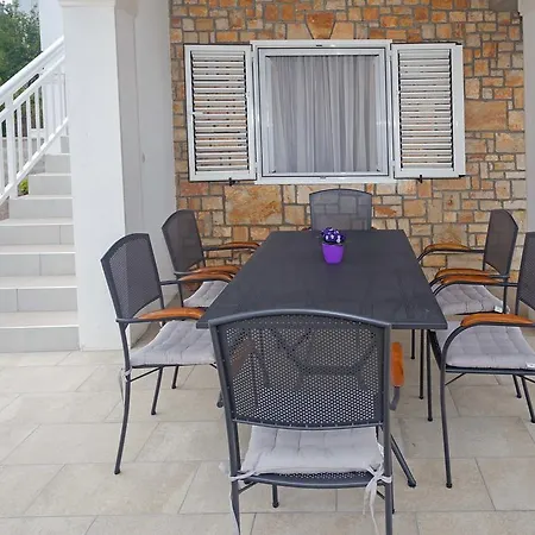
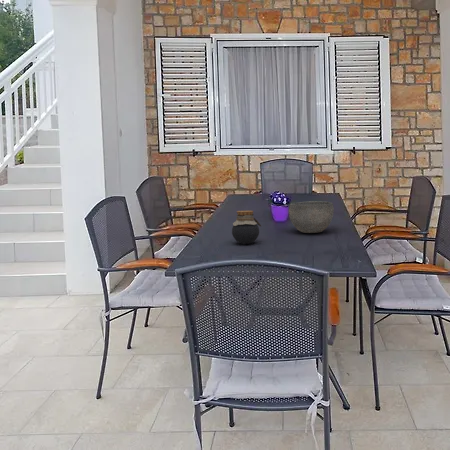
+ bowl [288,200,335,234]
+ jar [231,210,262,245]
